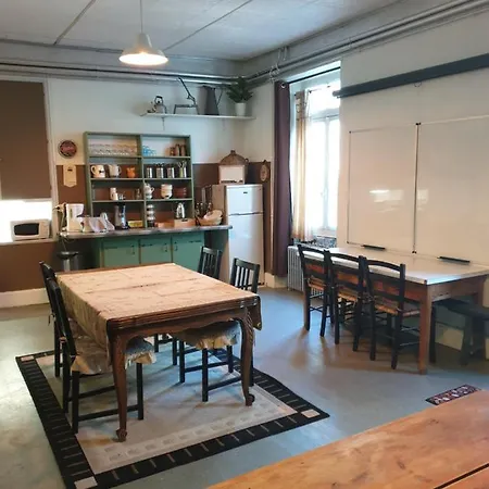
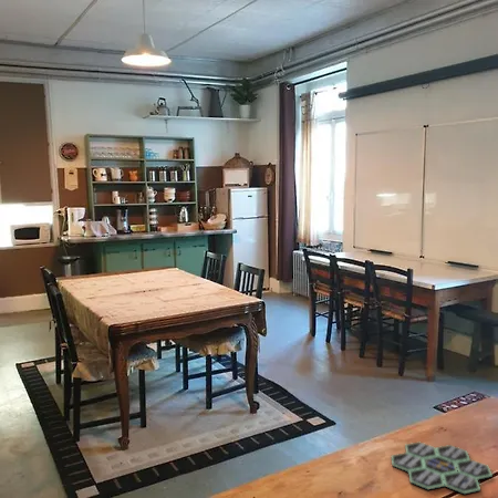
+ board game [391,442,494,496]
